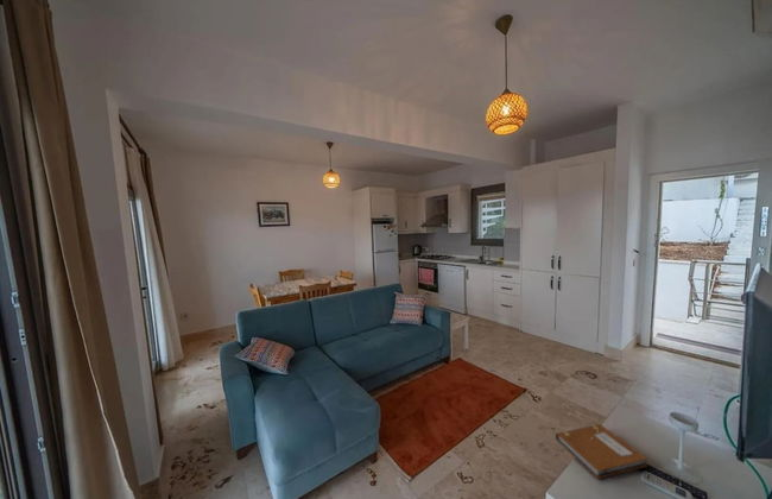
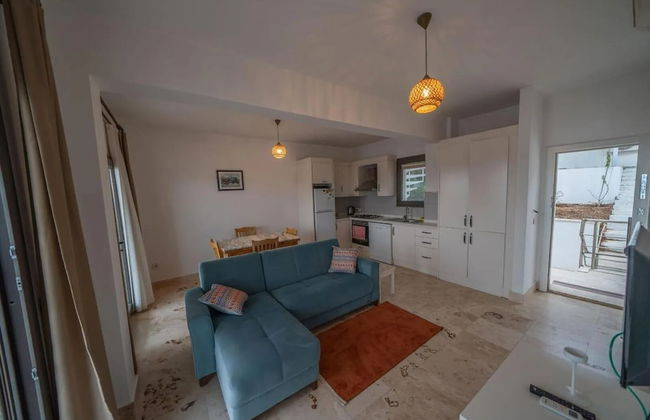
- notebook [555,423,648,480]
